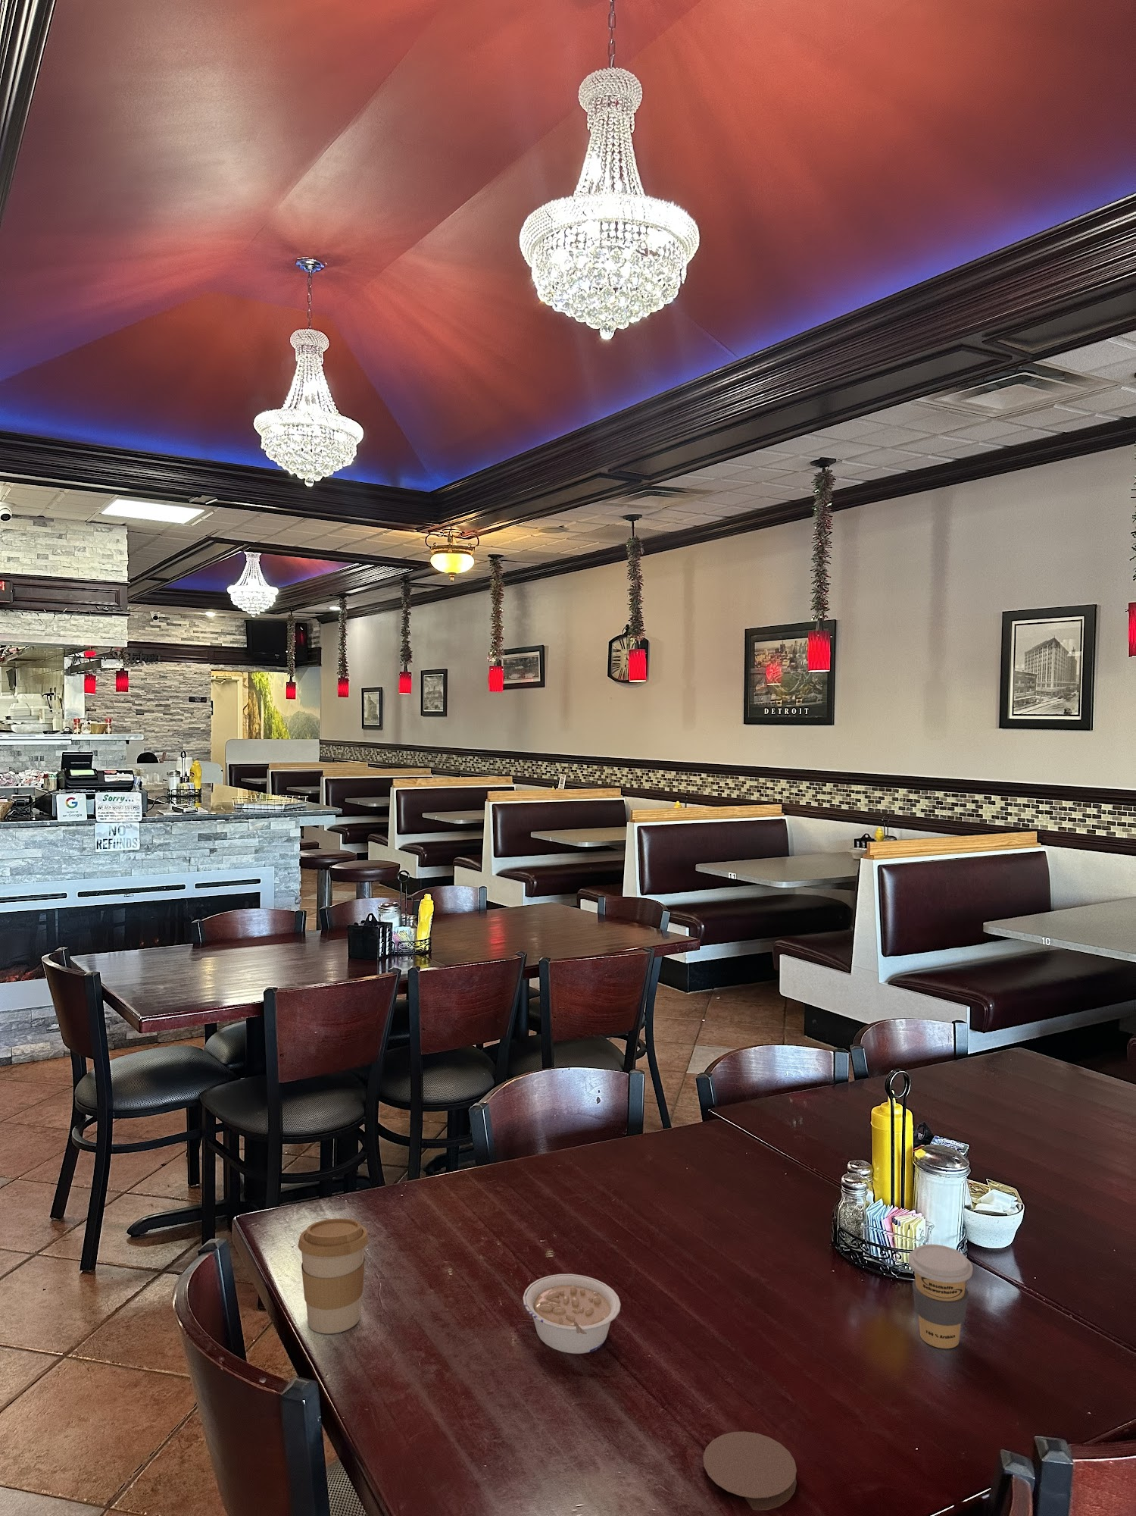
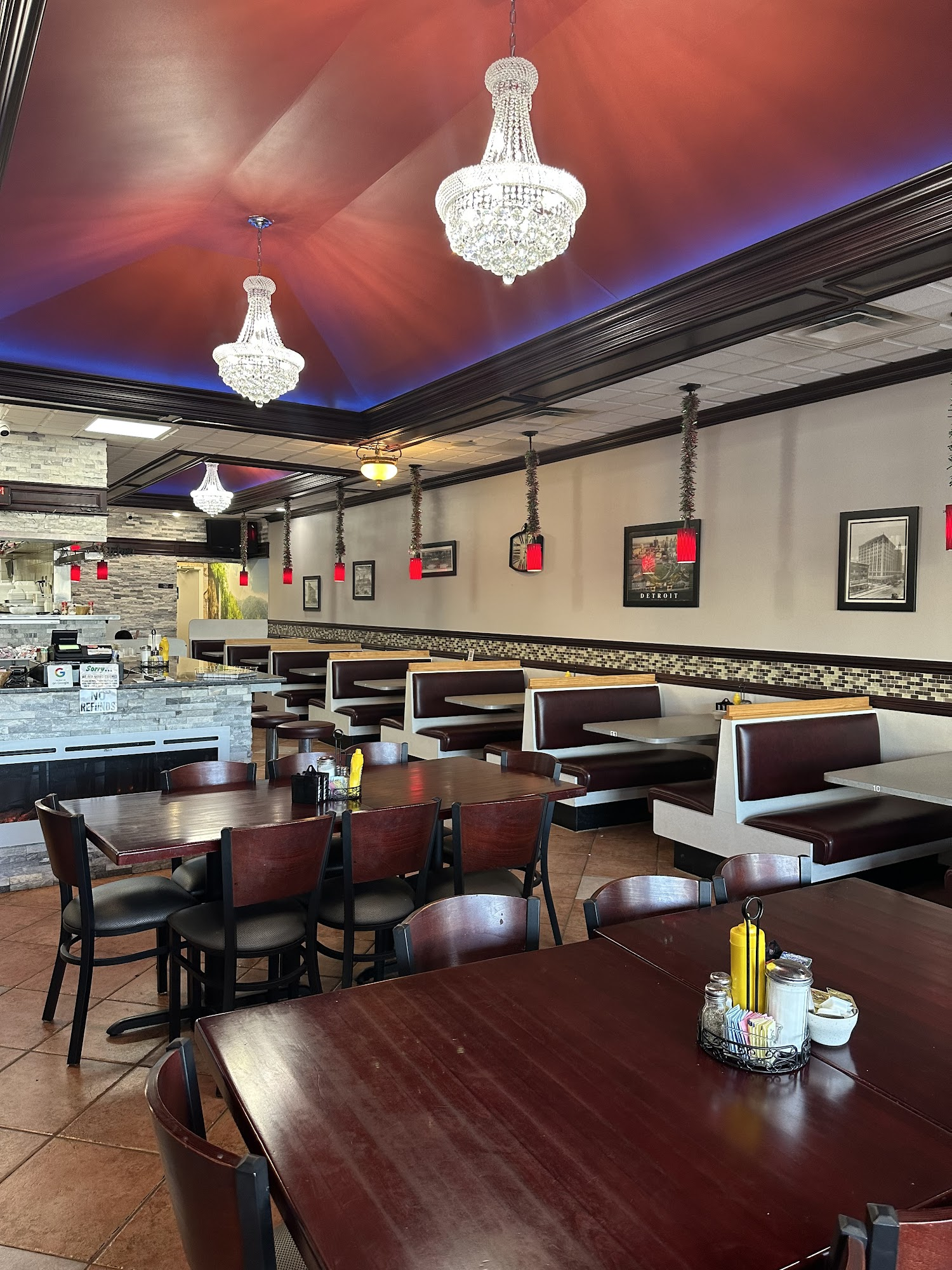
- coffee cup [297,1218,370,1335]
- coffee cup [907,1244,974,1349]
- coaster [702,1431,797,1511]
- legume [523,1274,622,1355]
